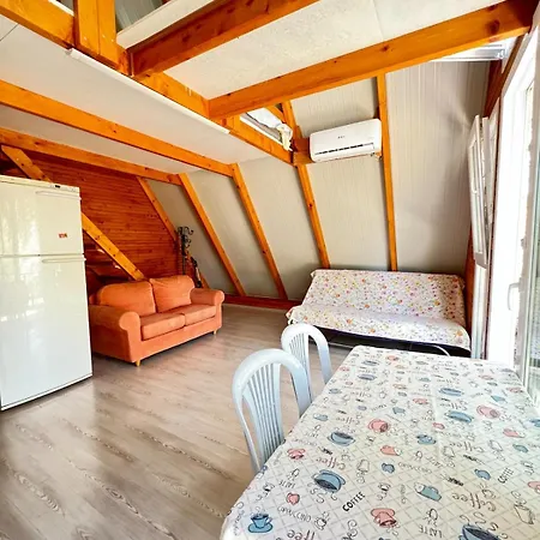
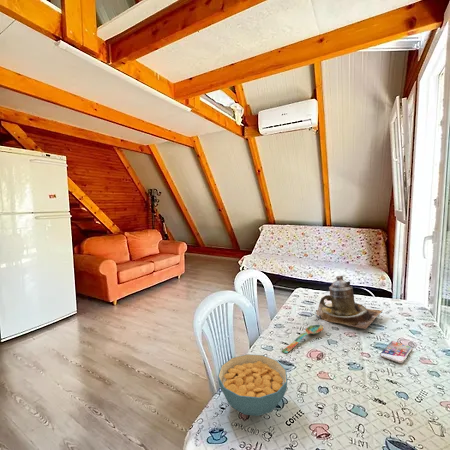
+ teapot [315,275,384,330]
+ spoon [281,324,324,354]
+ cereal bowl [217,353,288,417]
+ smartphone [379,340,413,364]
